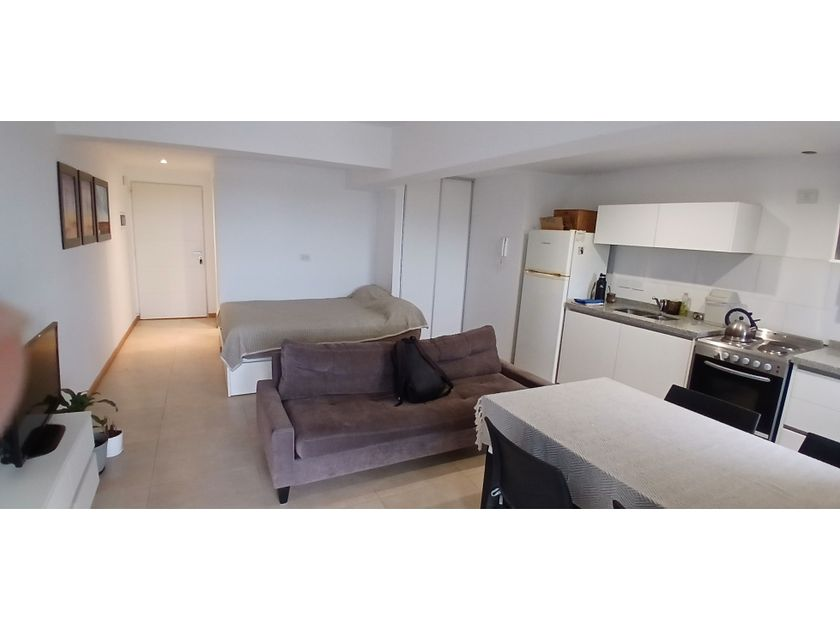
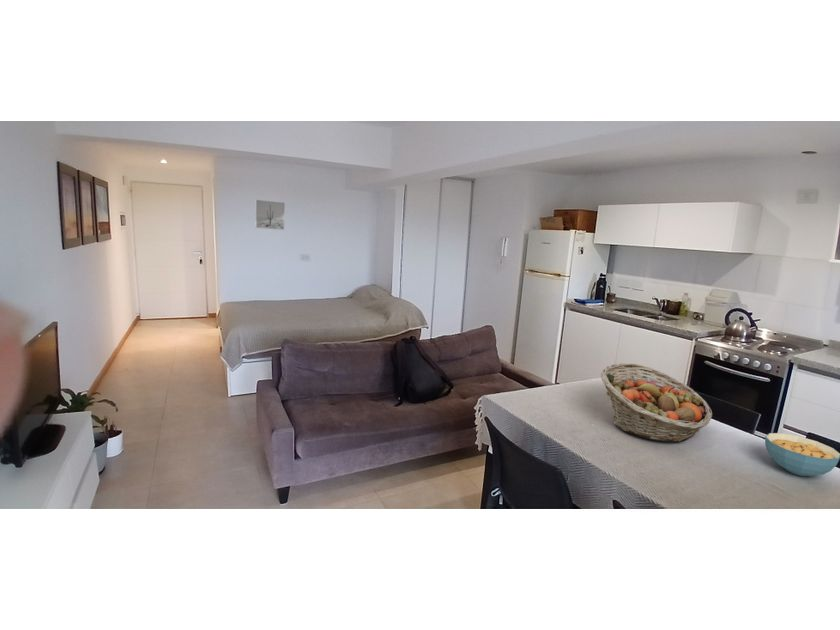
+ fruit basket [600,362,713,443]
+ wall art [255,199,286,231]
+ cereal bowl [764,432,840,477]
